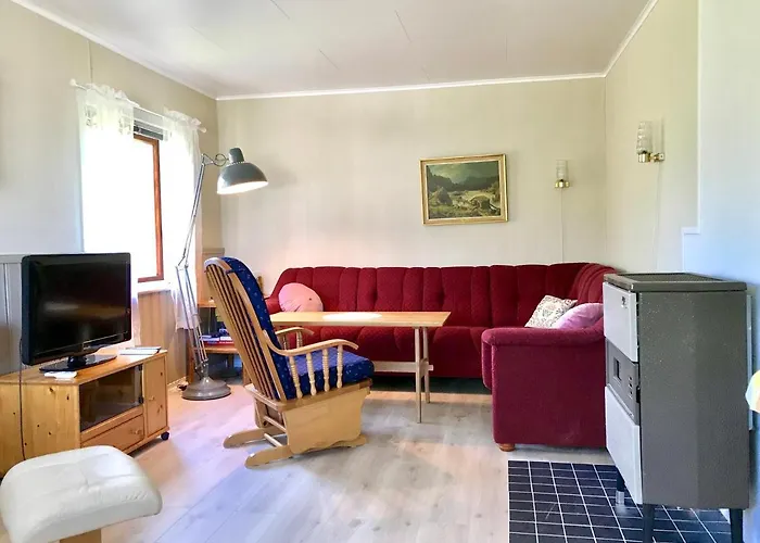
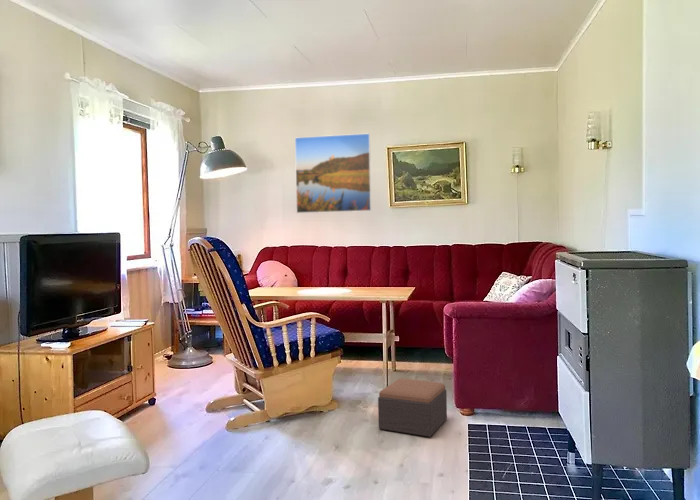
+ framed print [294,132,372,214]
+ footstool [377,378,448,438]
